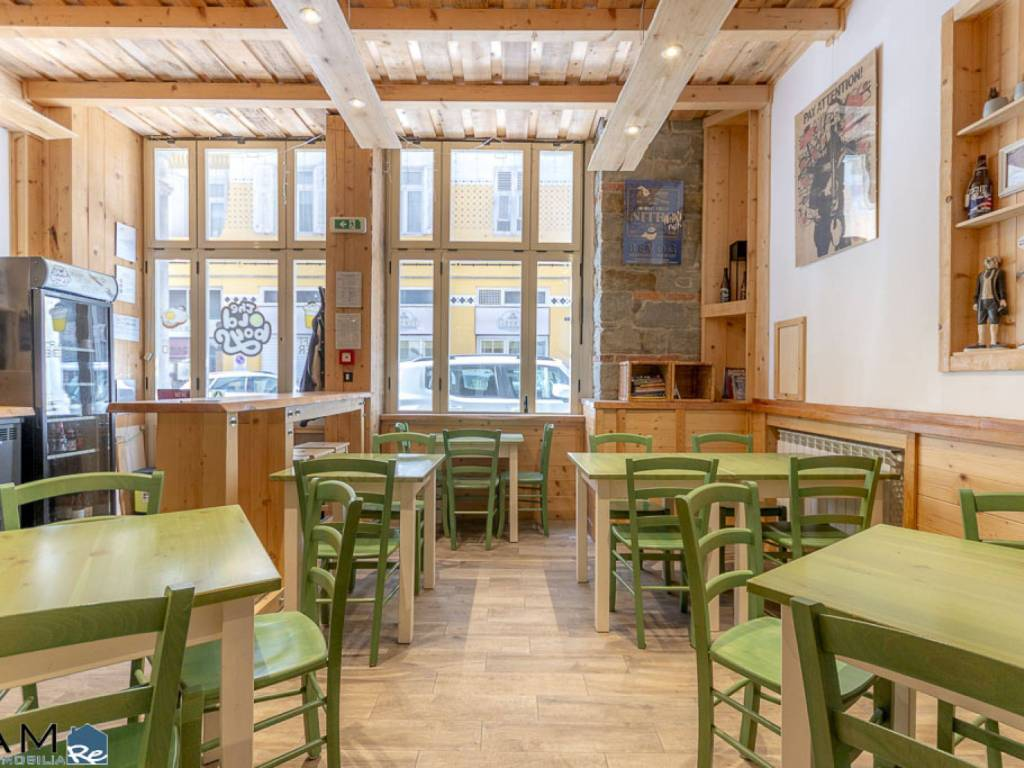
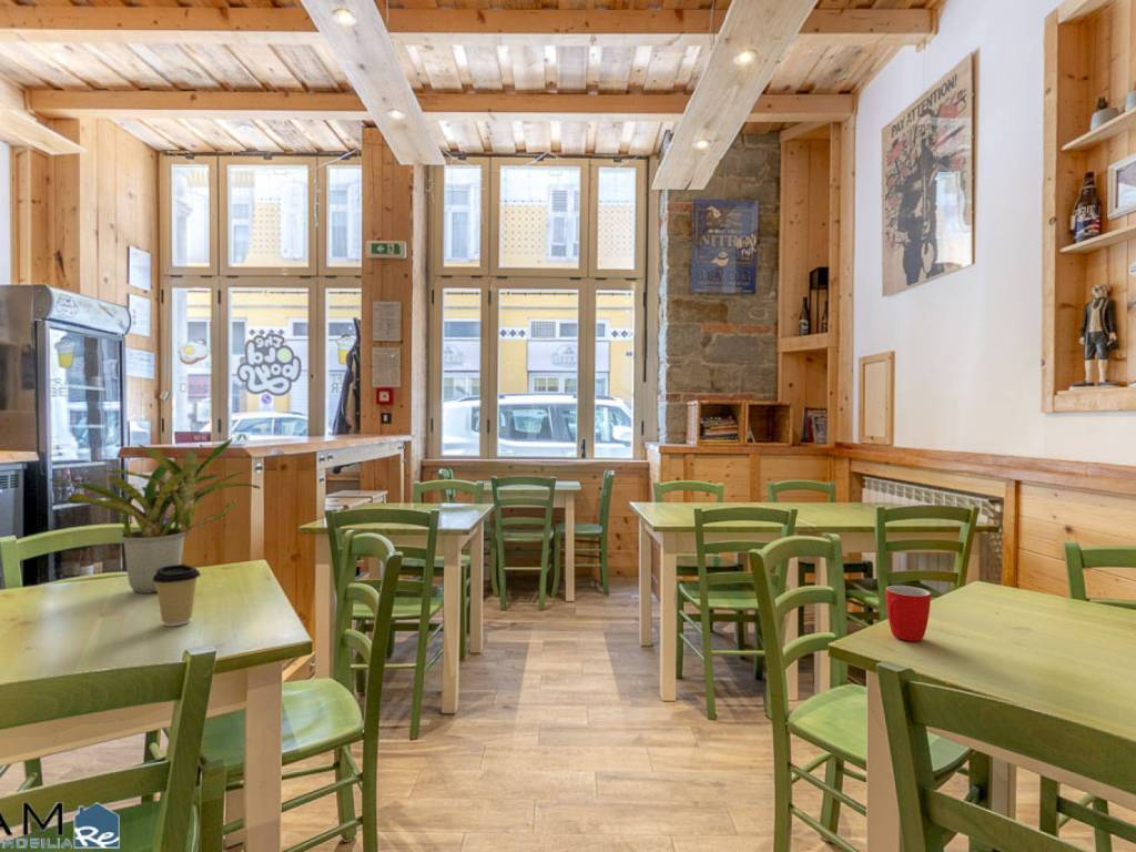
+ potted plant [49,436,262,595]
+ mug [885,585,932,642]
+ coffee cup [152,564,202,627]
